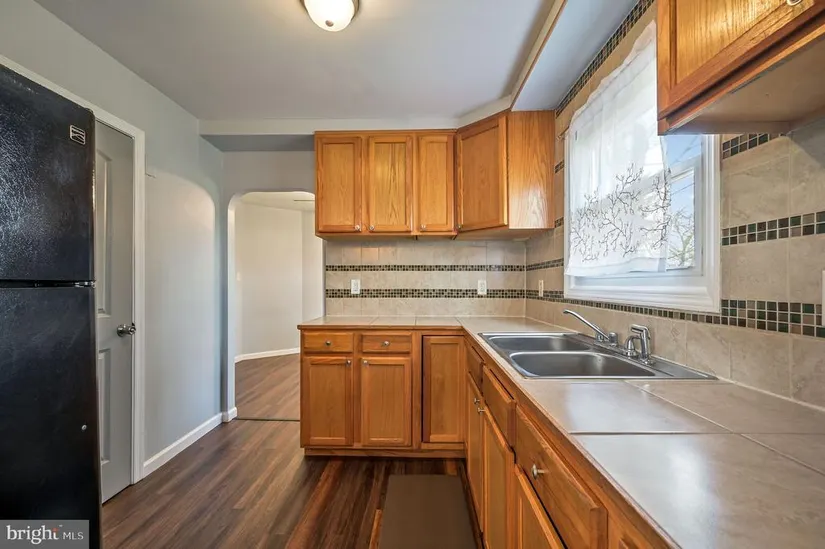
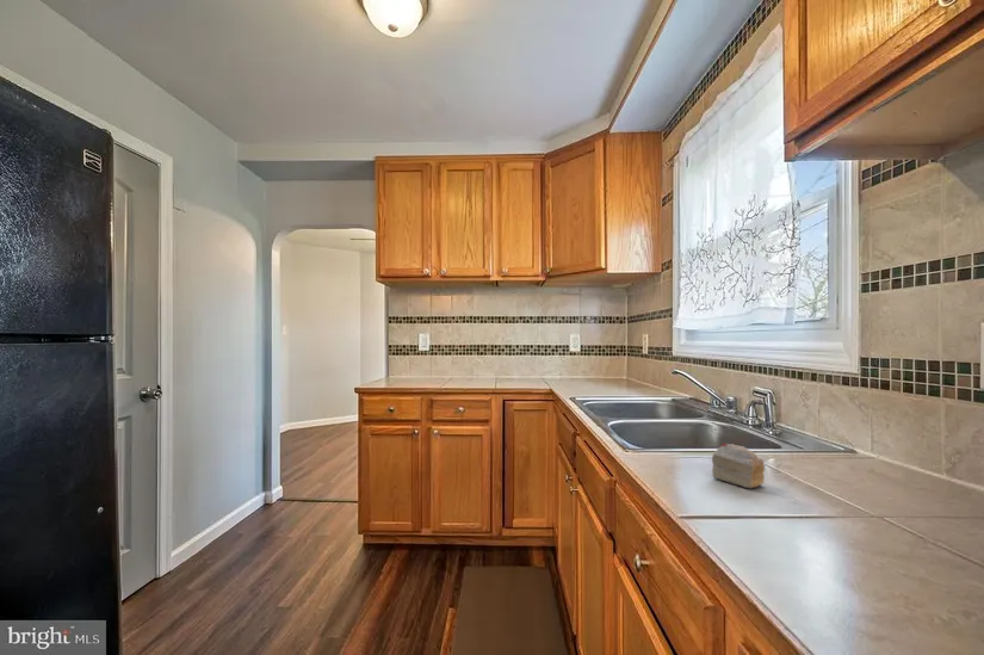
+ cake slice [711,443,766,489]
